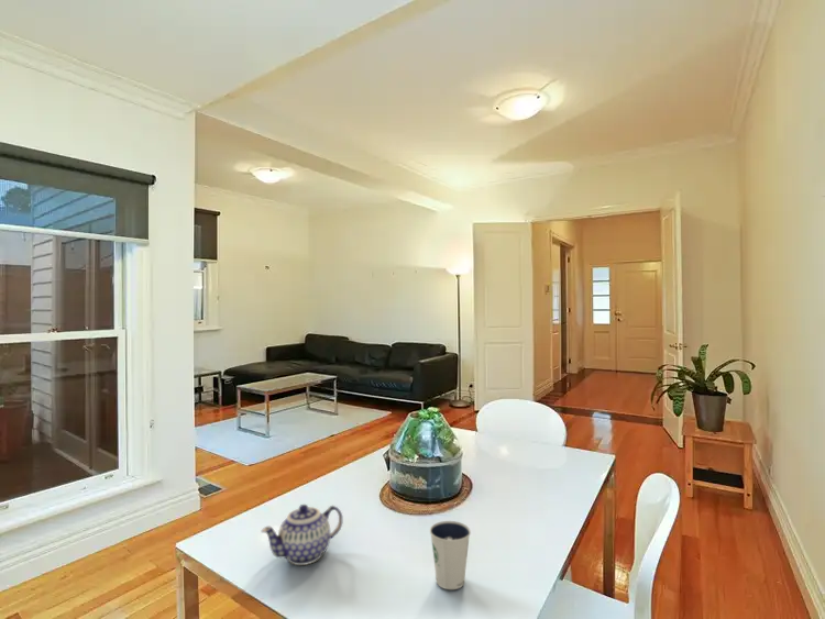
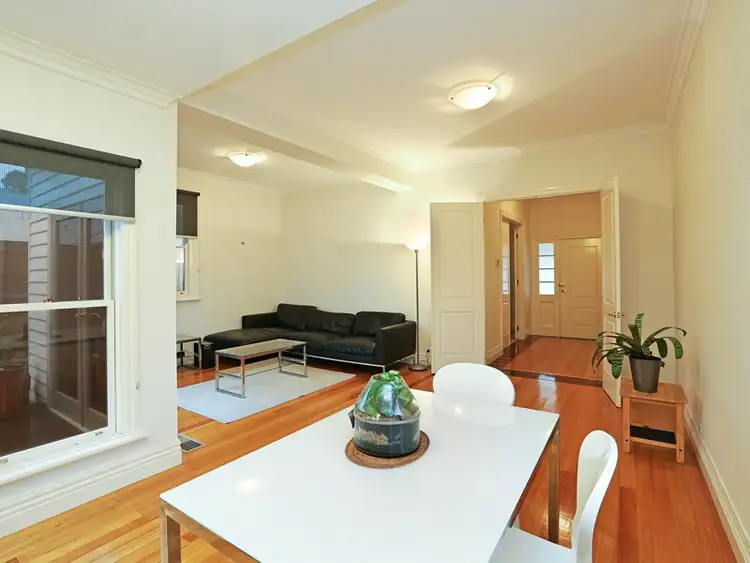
- dixie cup [429,520,472,590]
- teapot [260,504,343,566]
